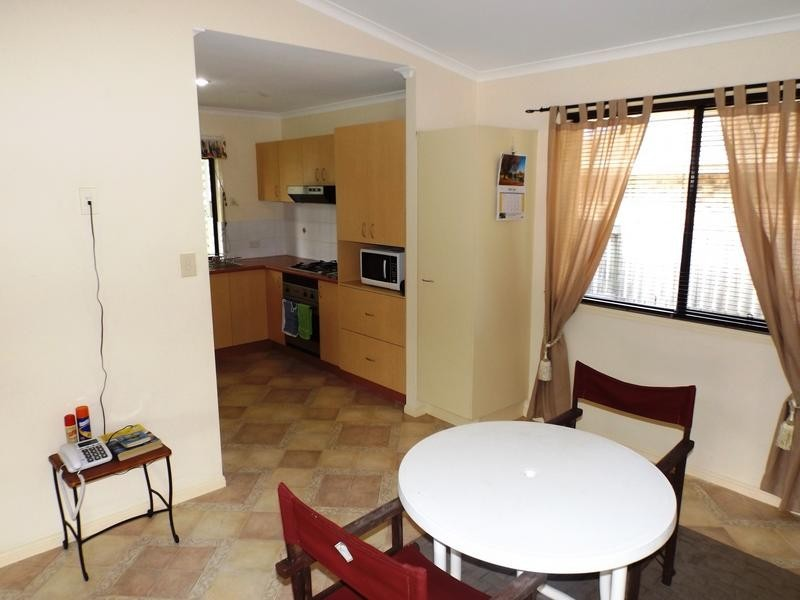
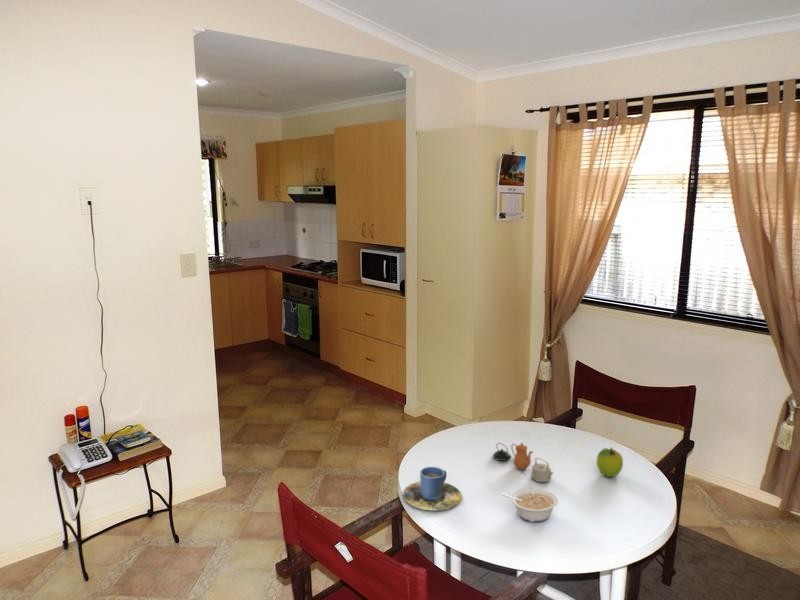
+ cup [402,466,463,512]
+ fruit [596,446,624,478]
+ teapot [492,442,554,483]
+ legume [501,487,559,523]
